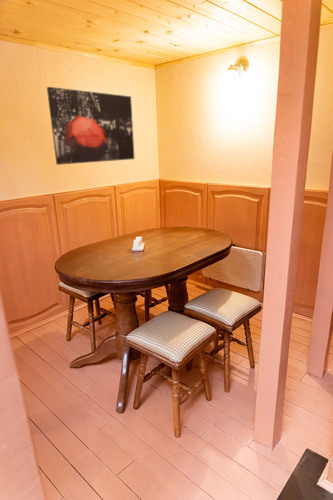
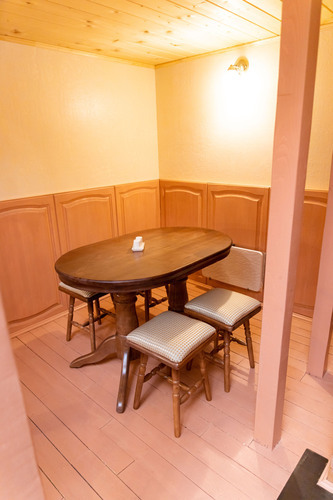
- wall art [46,86,135,166]
